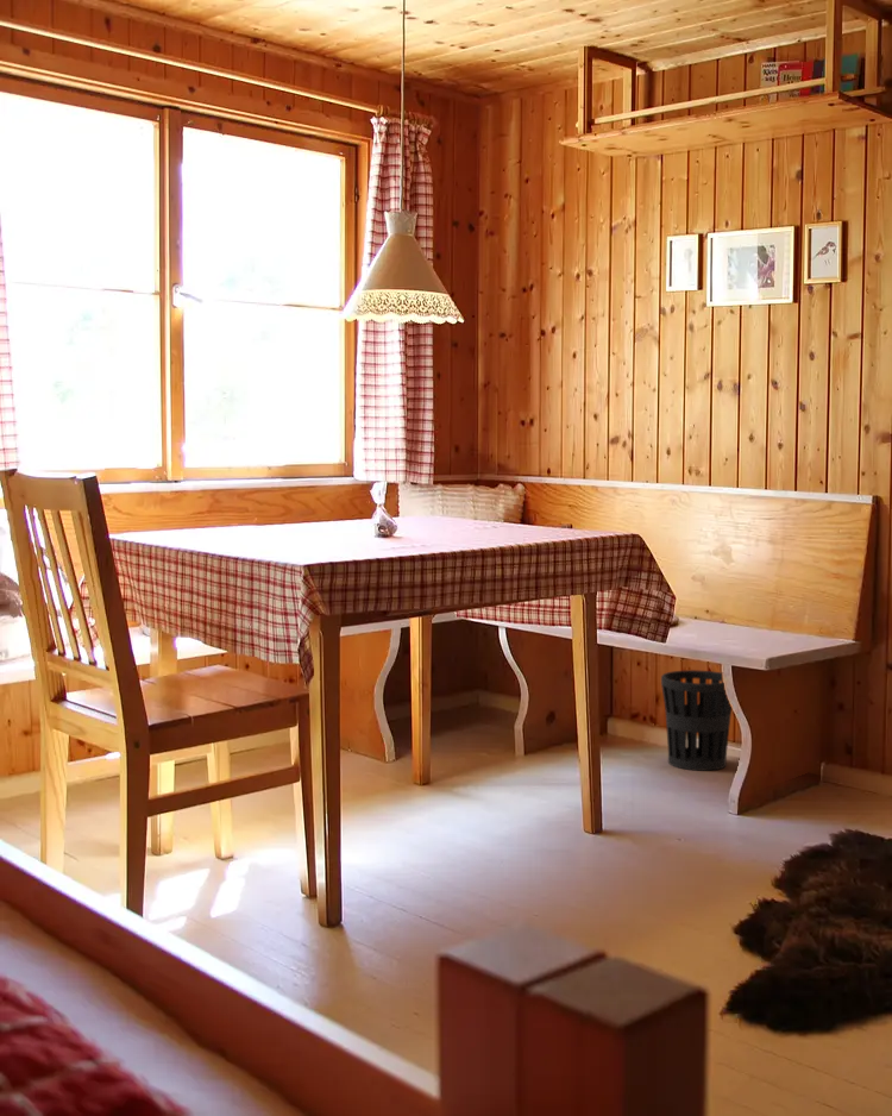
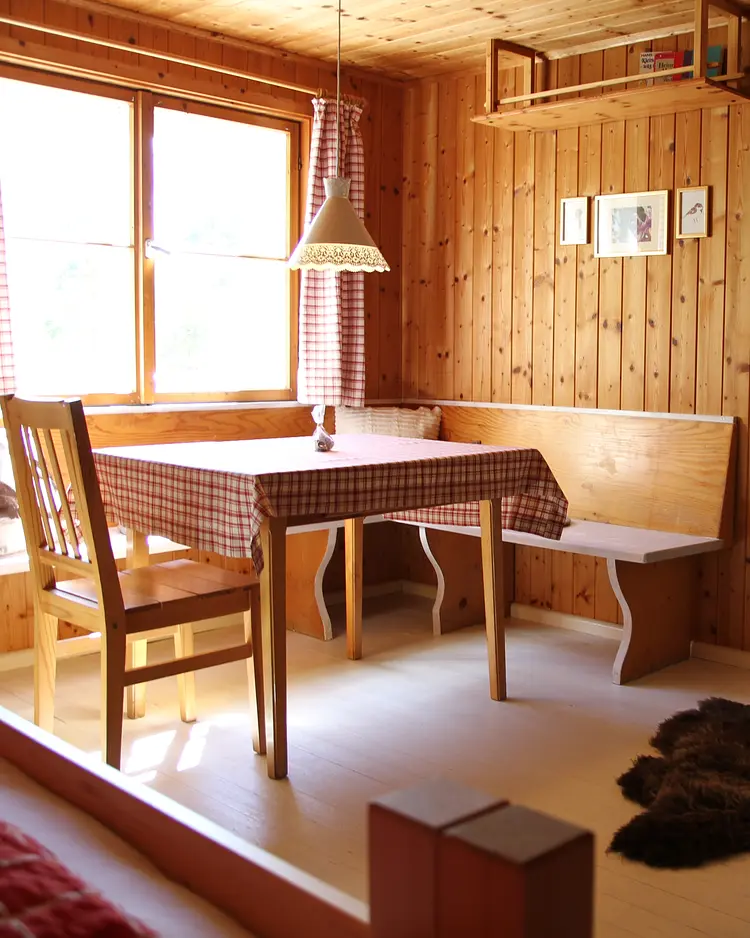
- wastebasket [660,669,733,772]
